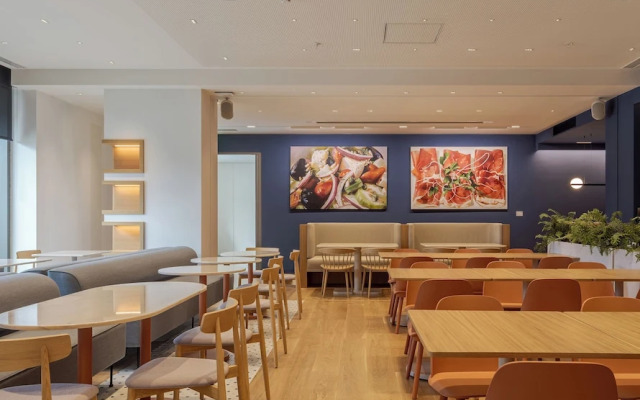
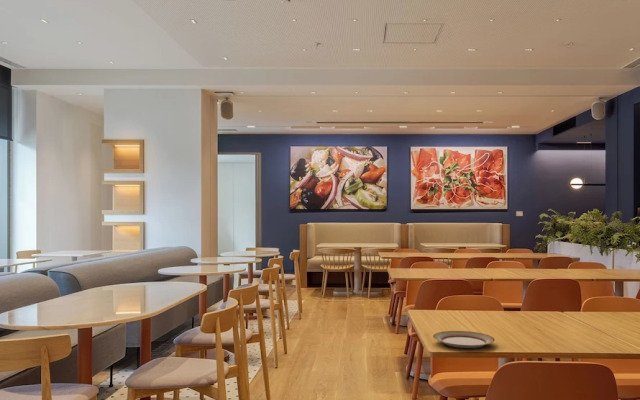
+ plate [432,330,496,349]
